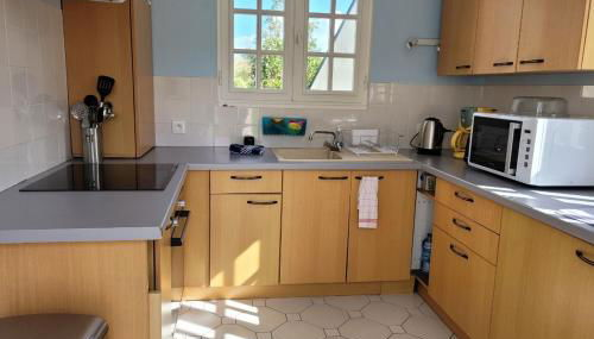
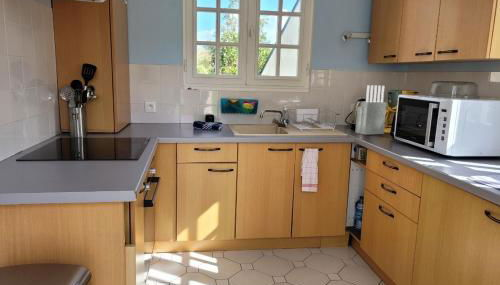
+ knife block [354,84,388,136]
